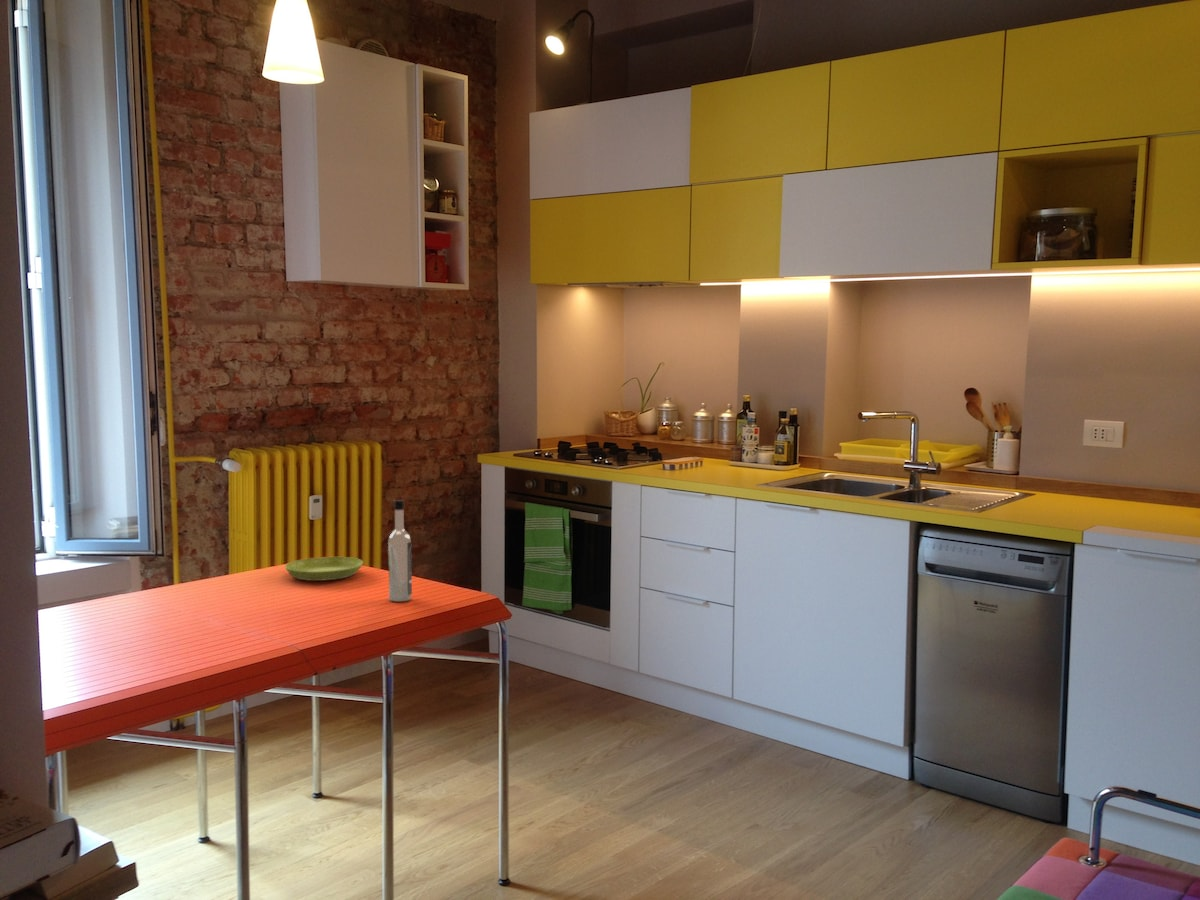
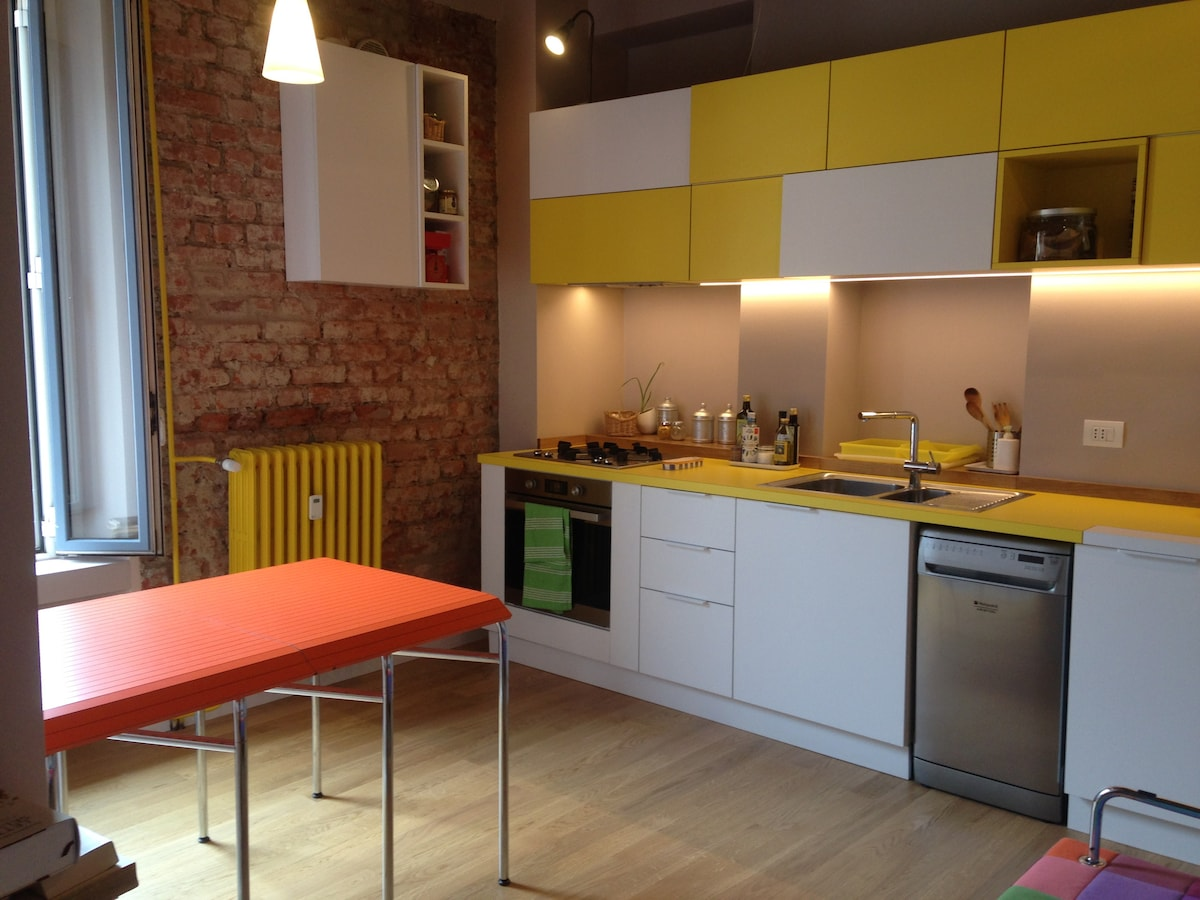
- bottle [387,499,413,603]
- saucer [284,556,364,582]
